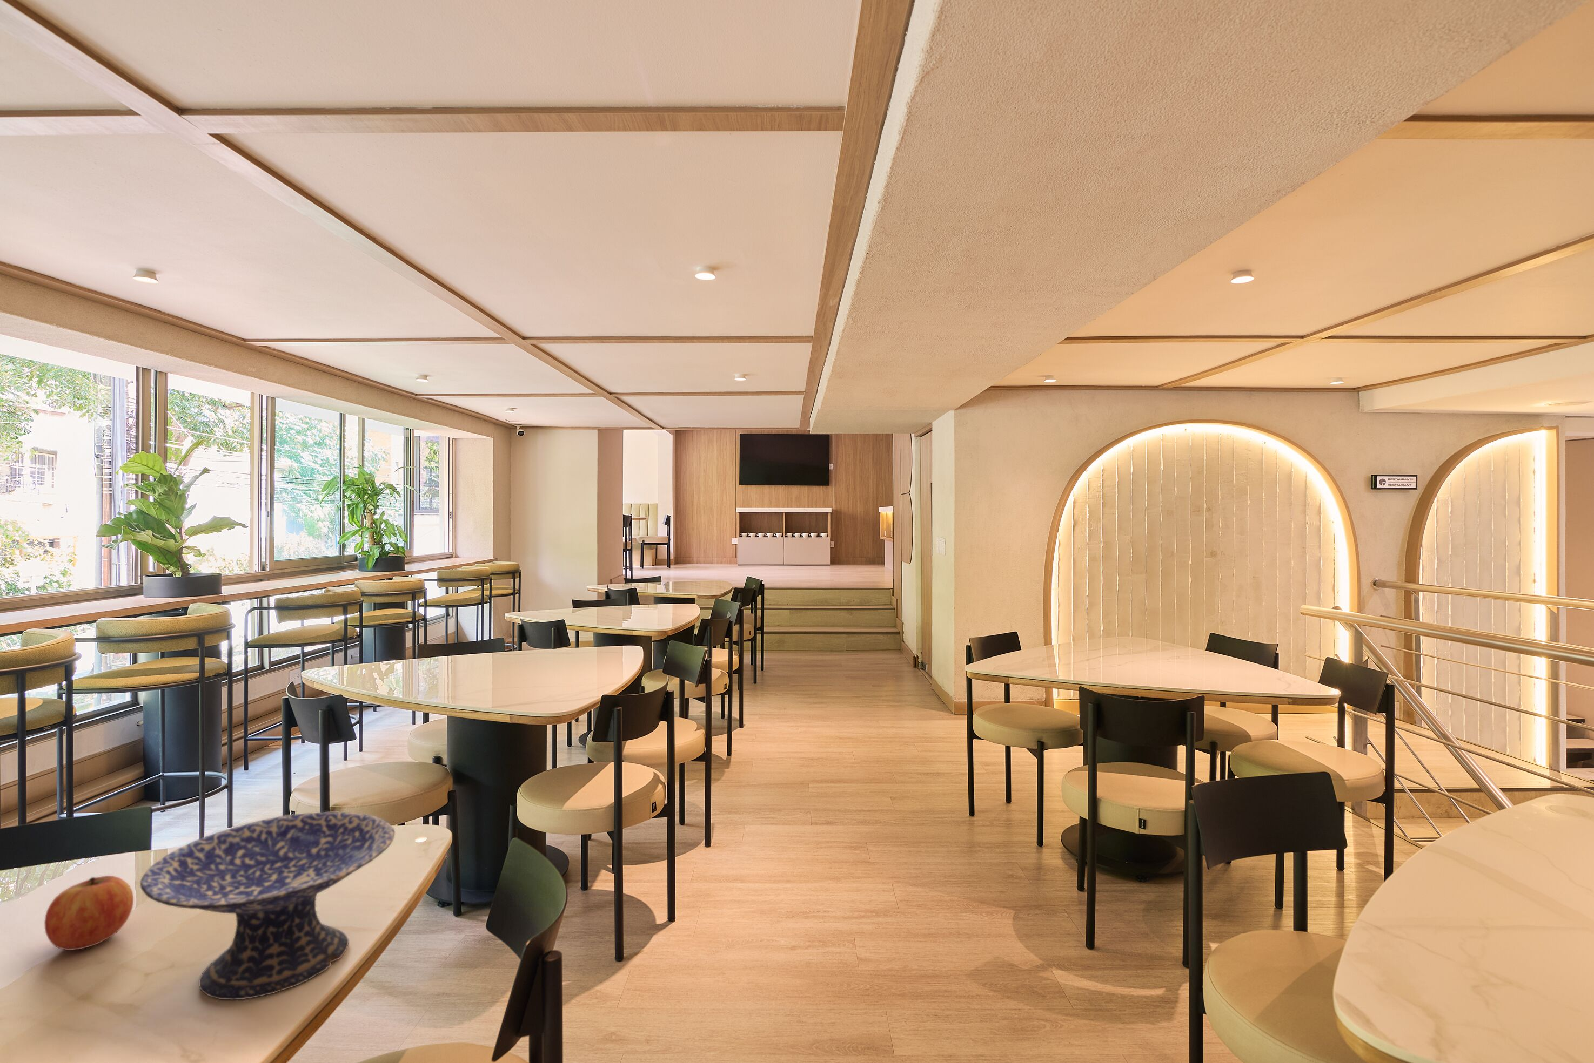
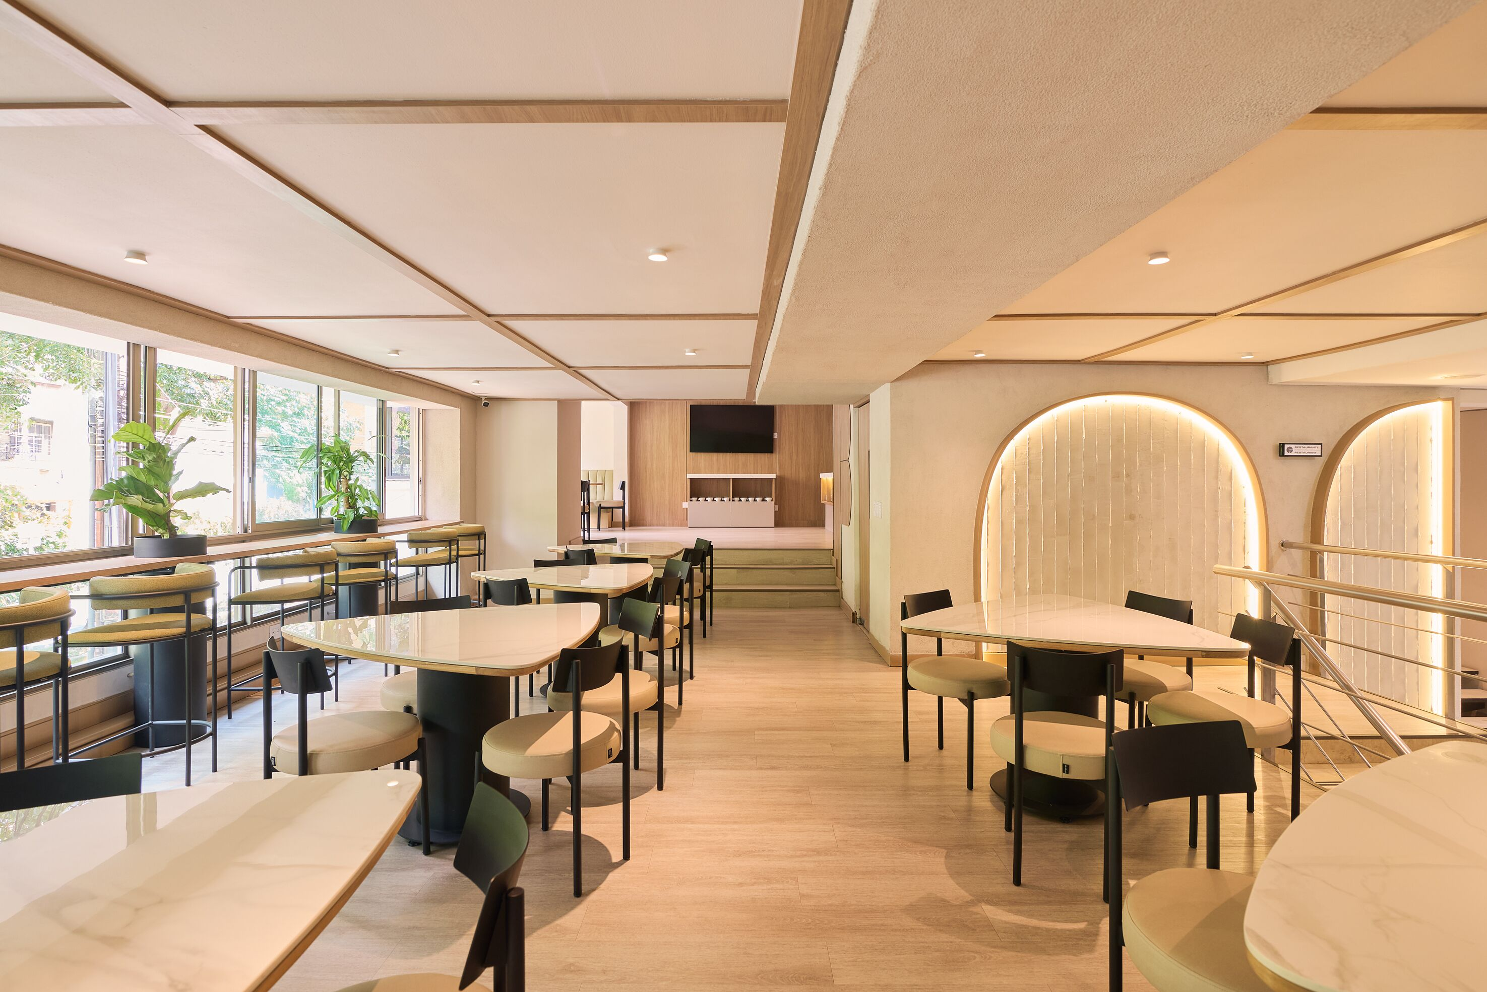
- apple [44,876,134,950]
- decorative bowl [139,811,395,1000]
